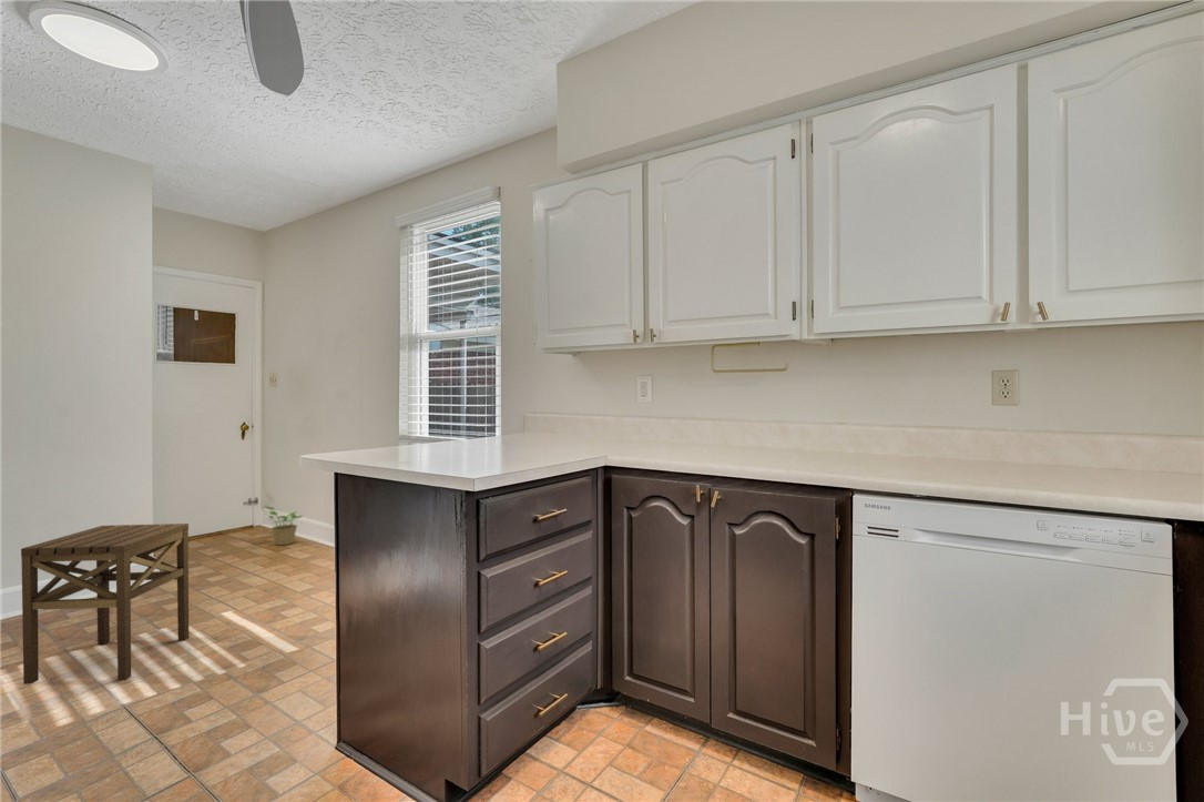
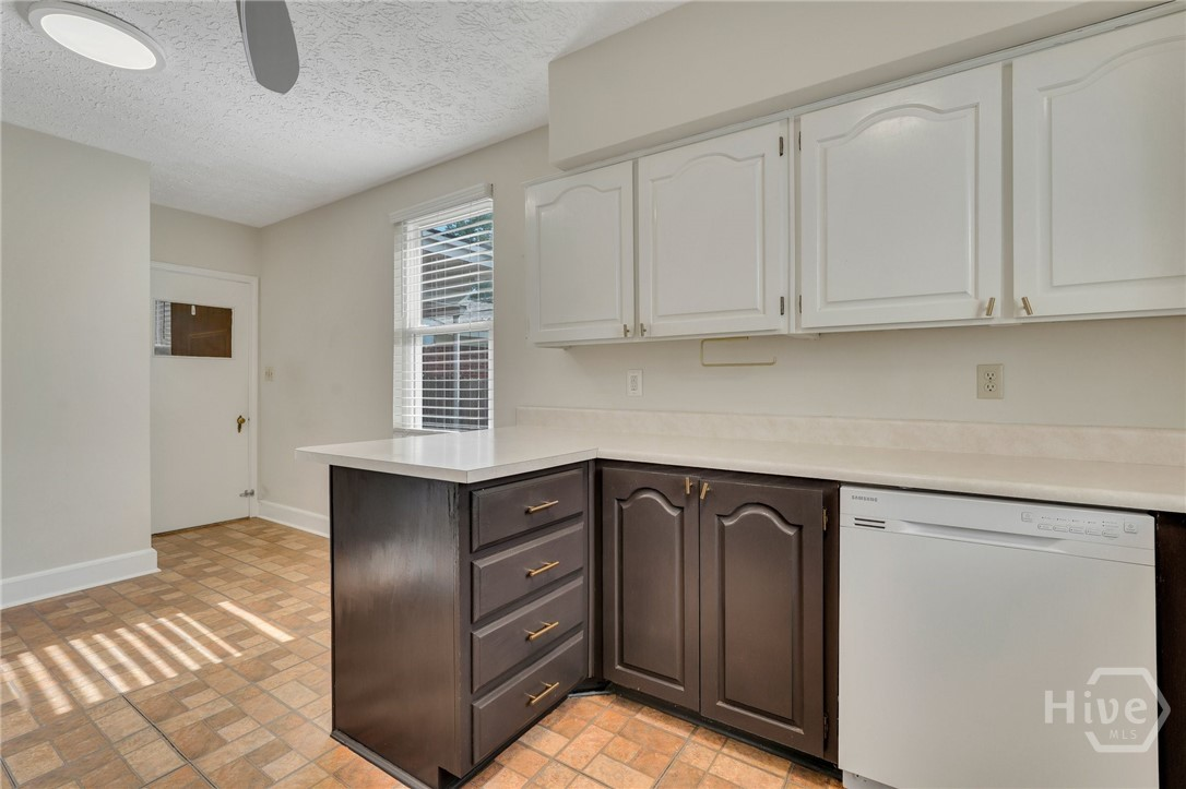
- side table [20,522,190,686]
- potted plant [263,505,304,547]
